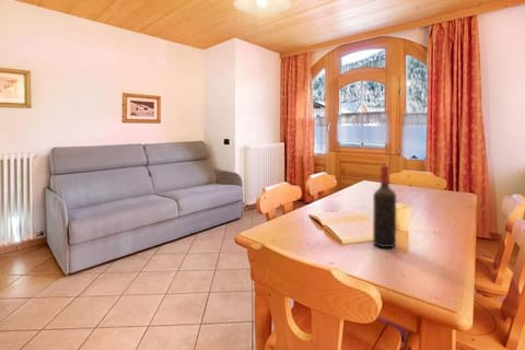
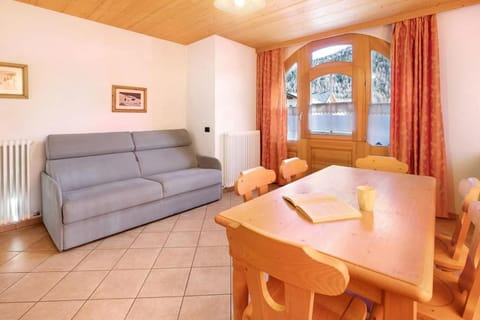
- wine bottle [372,165,397,248]
